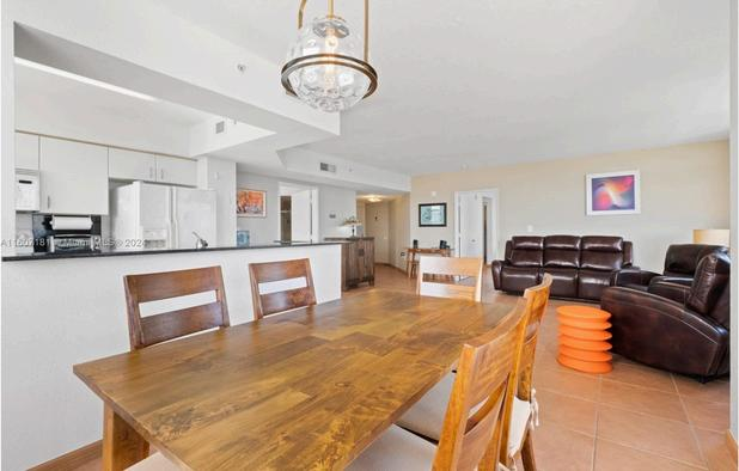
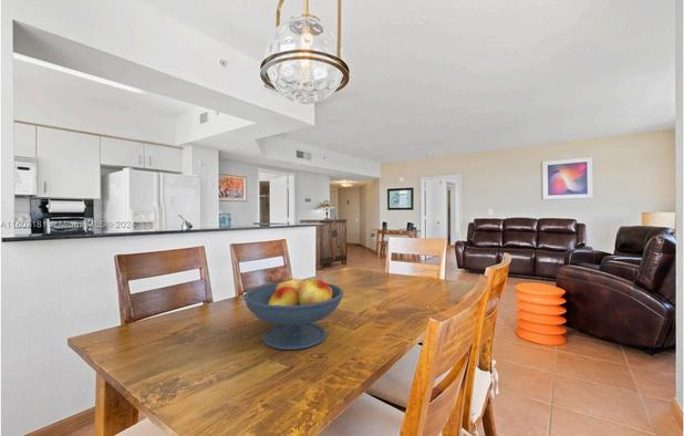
+ fruit bowl [242,276,344,351]
